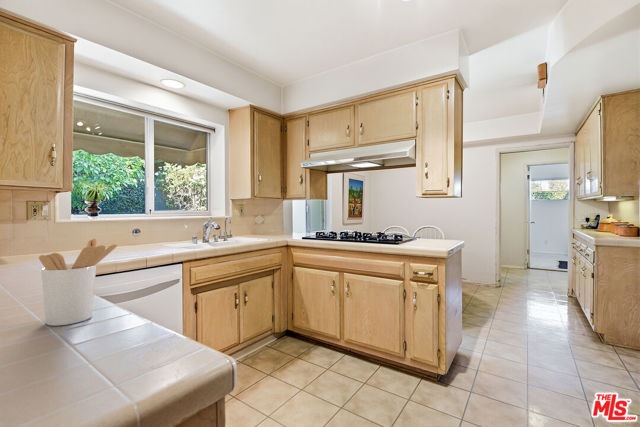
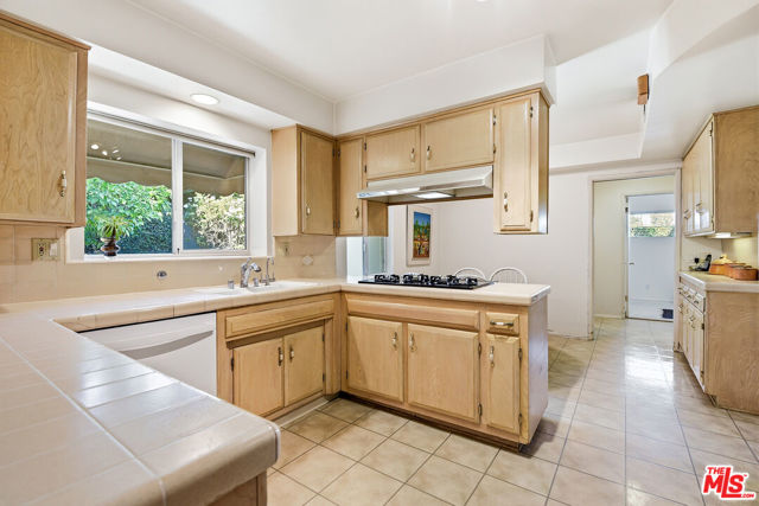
- utensil holder [38,238,118,327]
